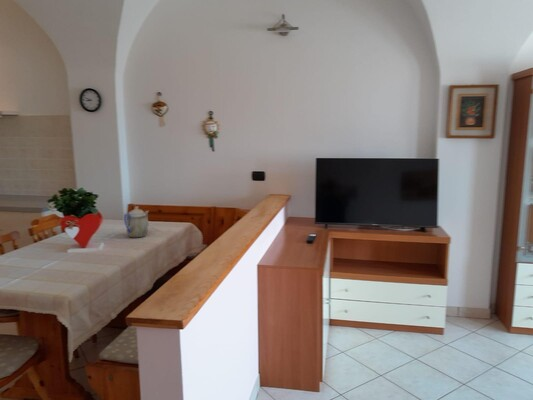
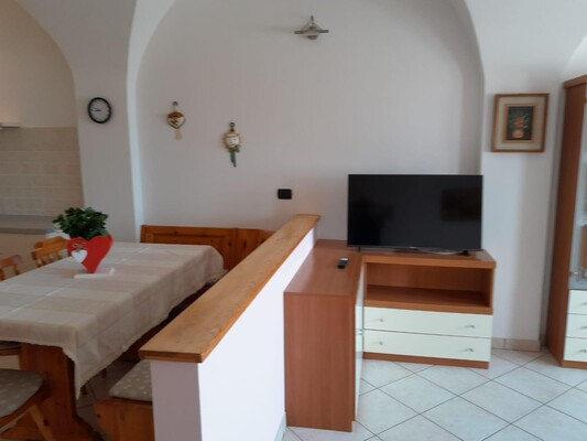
- teapot [123,205,150,238]
